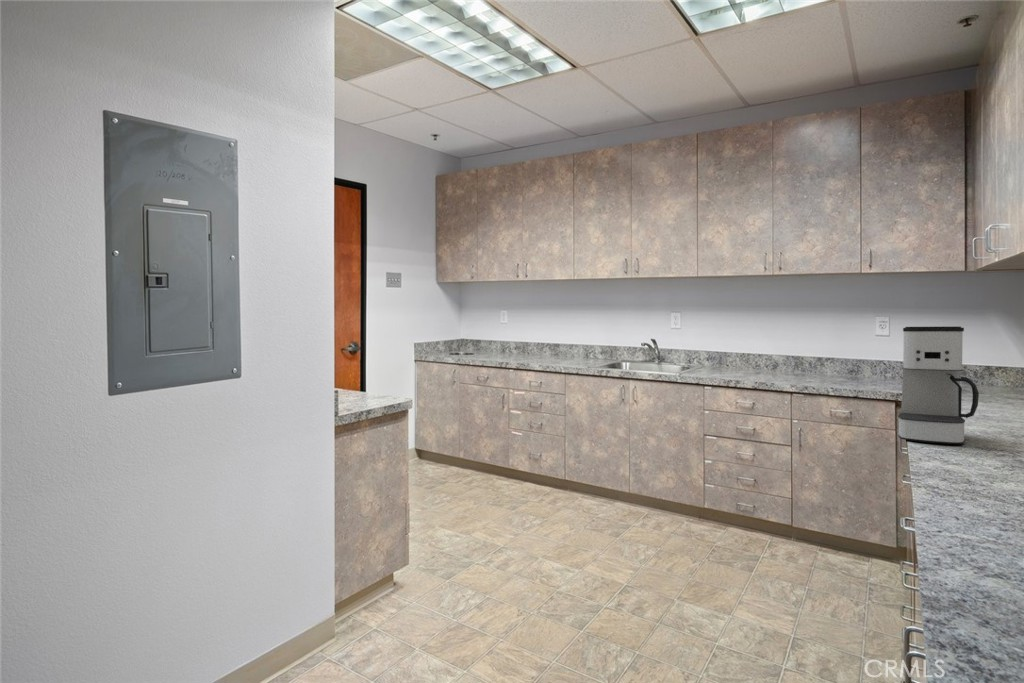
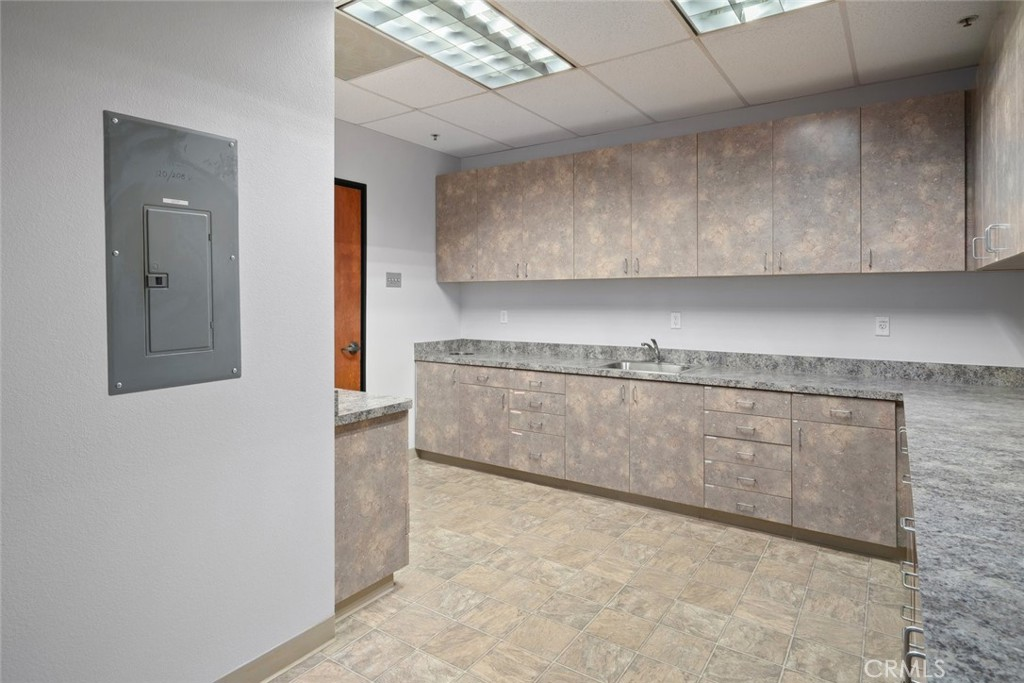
- coffee maker [897,326,980,445]
